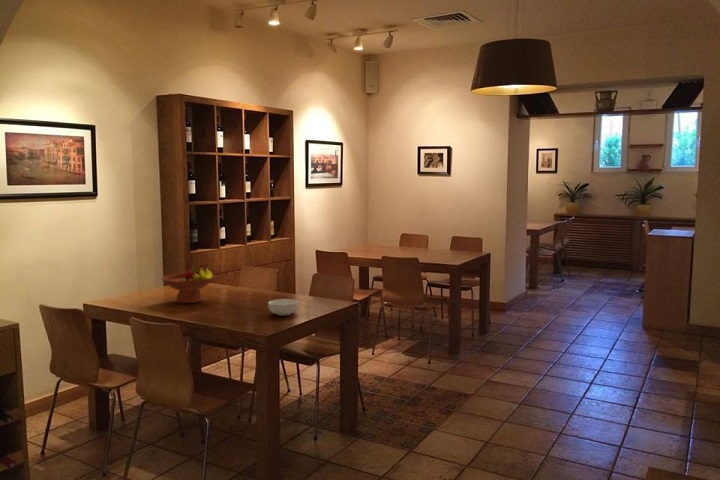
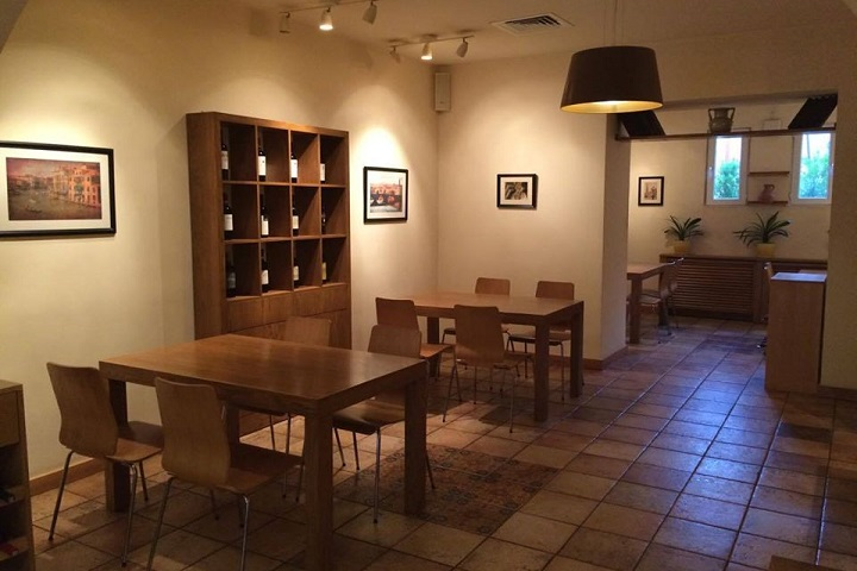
- cereal bowl [267,298,299,316]
- fruit bowl [161,264,216,304]
